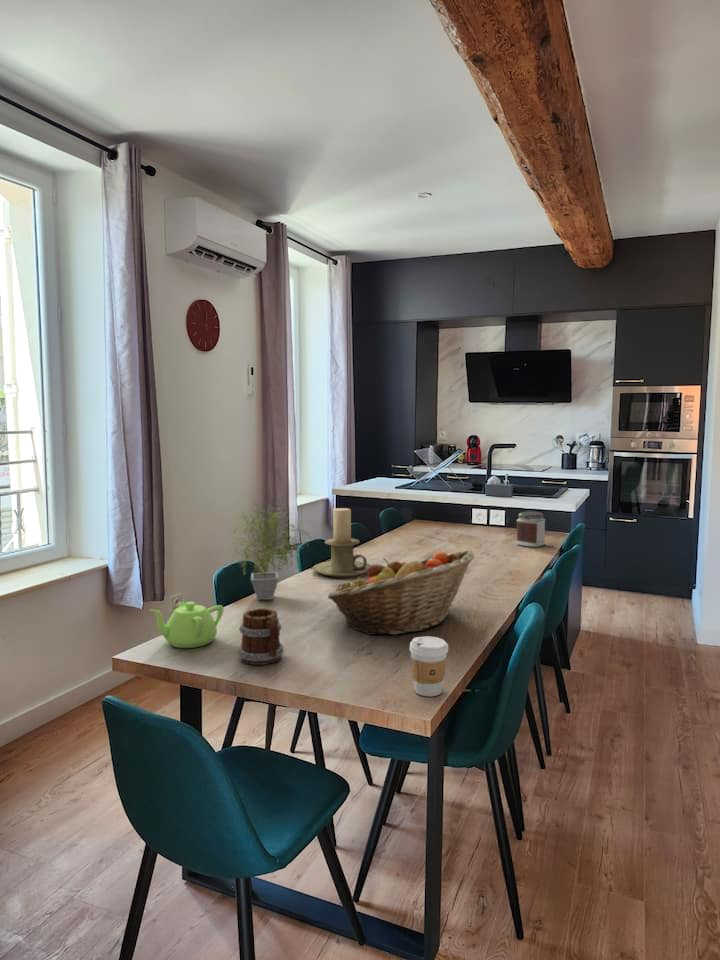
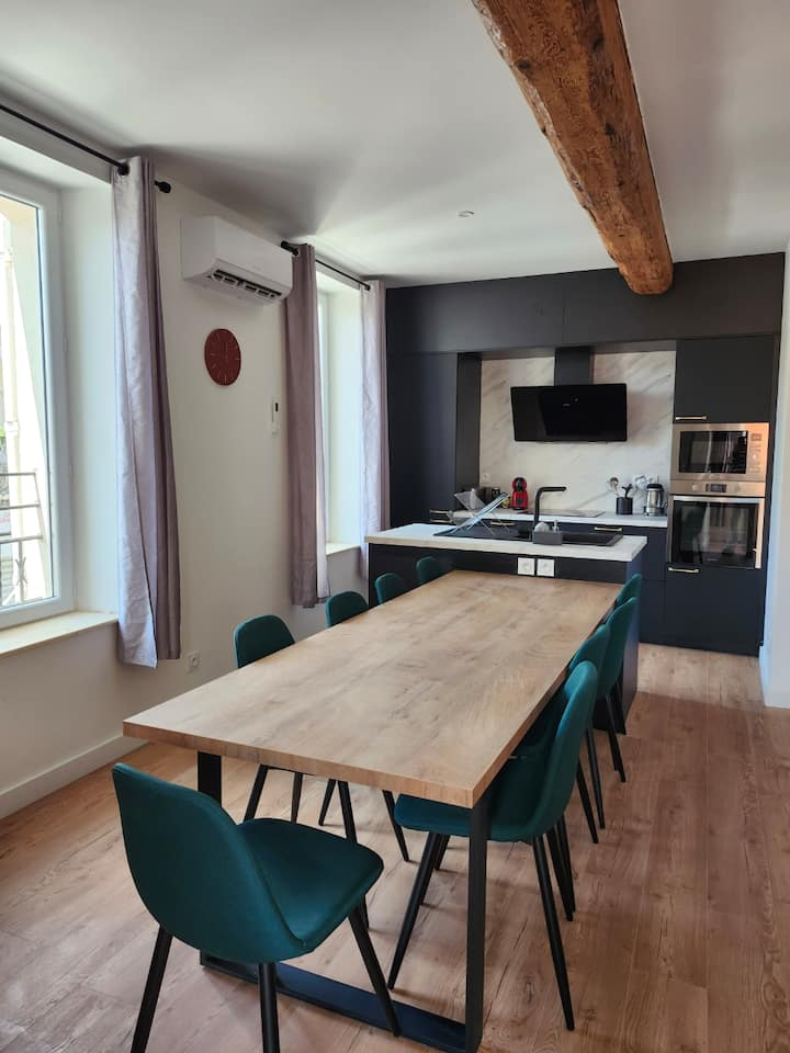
- teapot [149,601,225,649]
- potted plant [227,499,313,601]
- mug [236,607,285,666]
- candle holder [312,507,371,578]
- jar [515,510,546,548]
- coffee cup [408,635,449,697]
- fruit basket [327,549,475,636]
